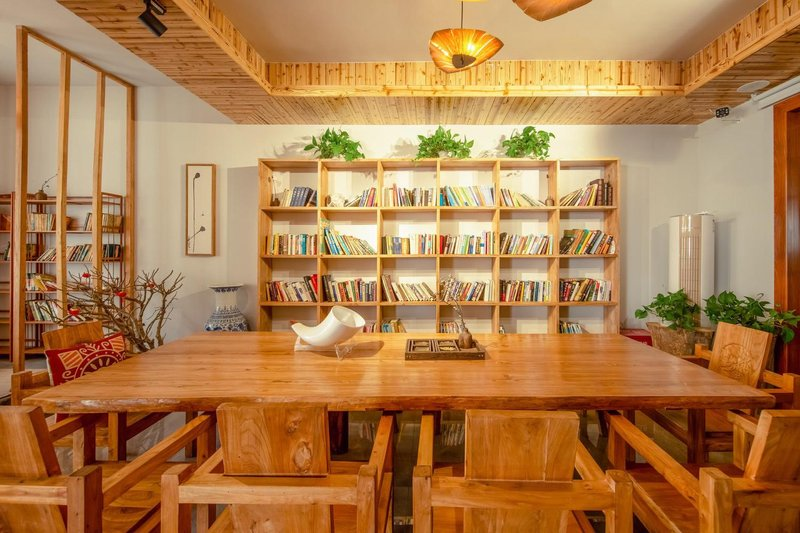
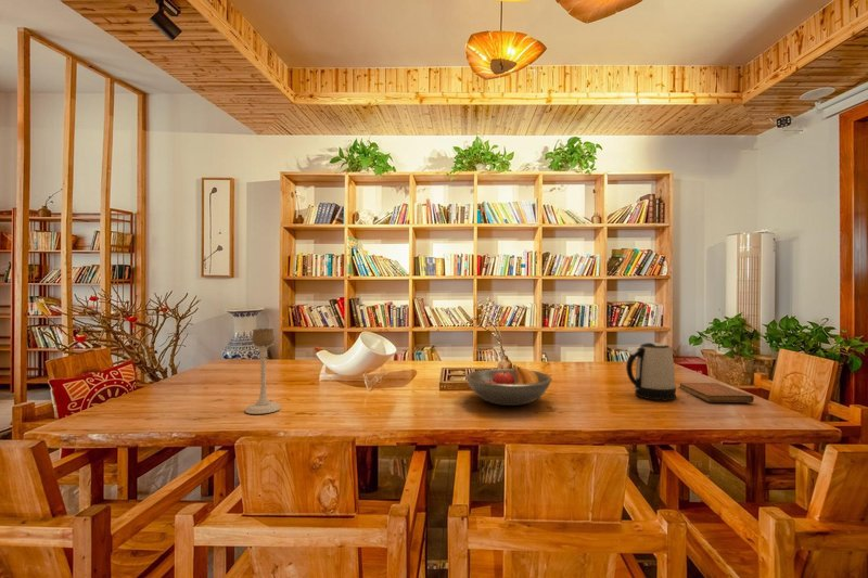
+ candle holder [244,327,282,415]
+ fruit bowl [464,363,553,407]
+ kettle [625,342,677,401]
+ notebook [677,382,755,403]
